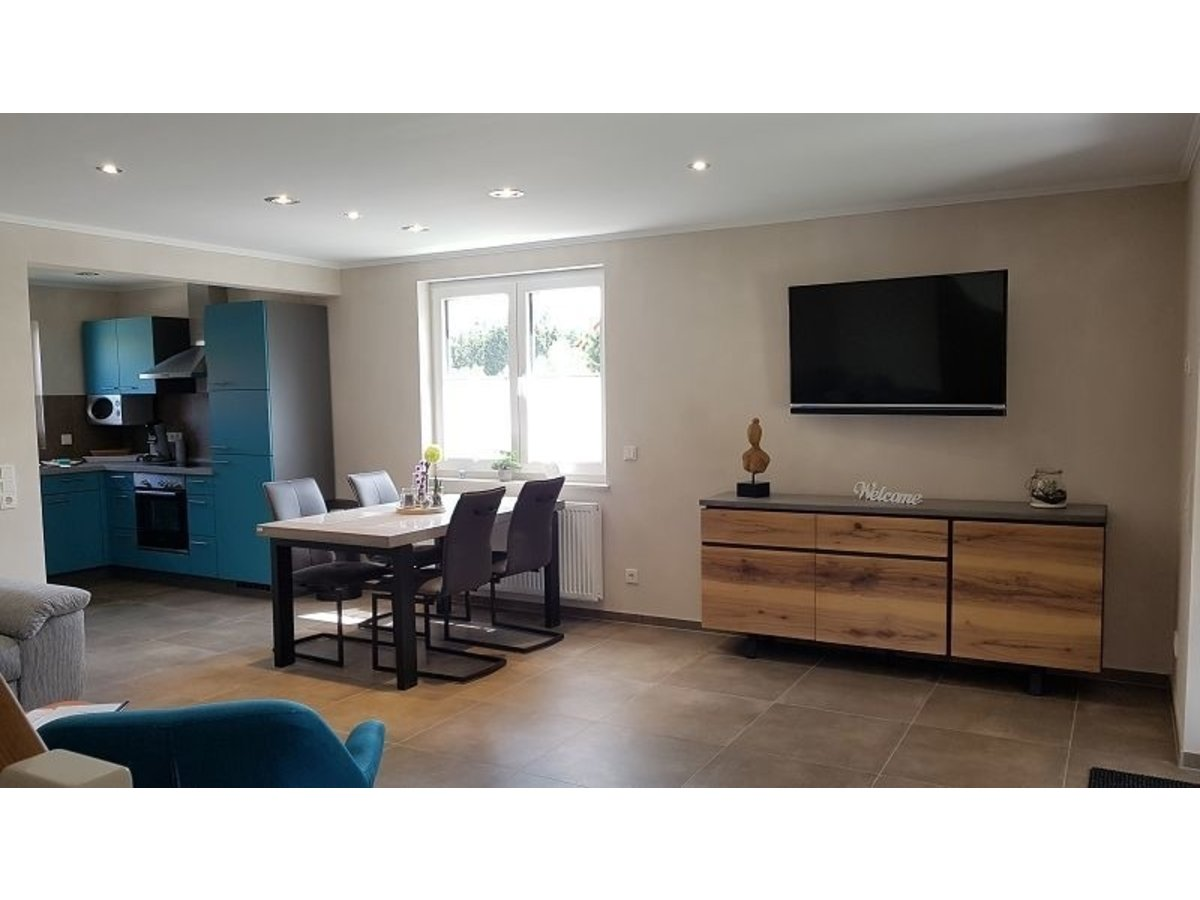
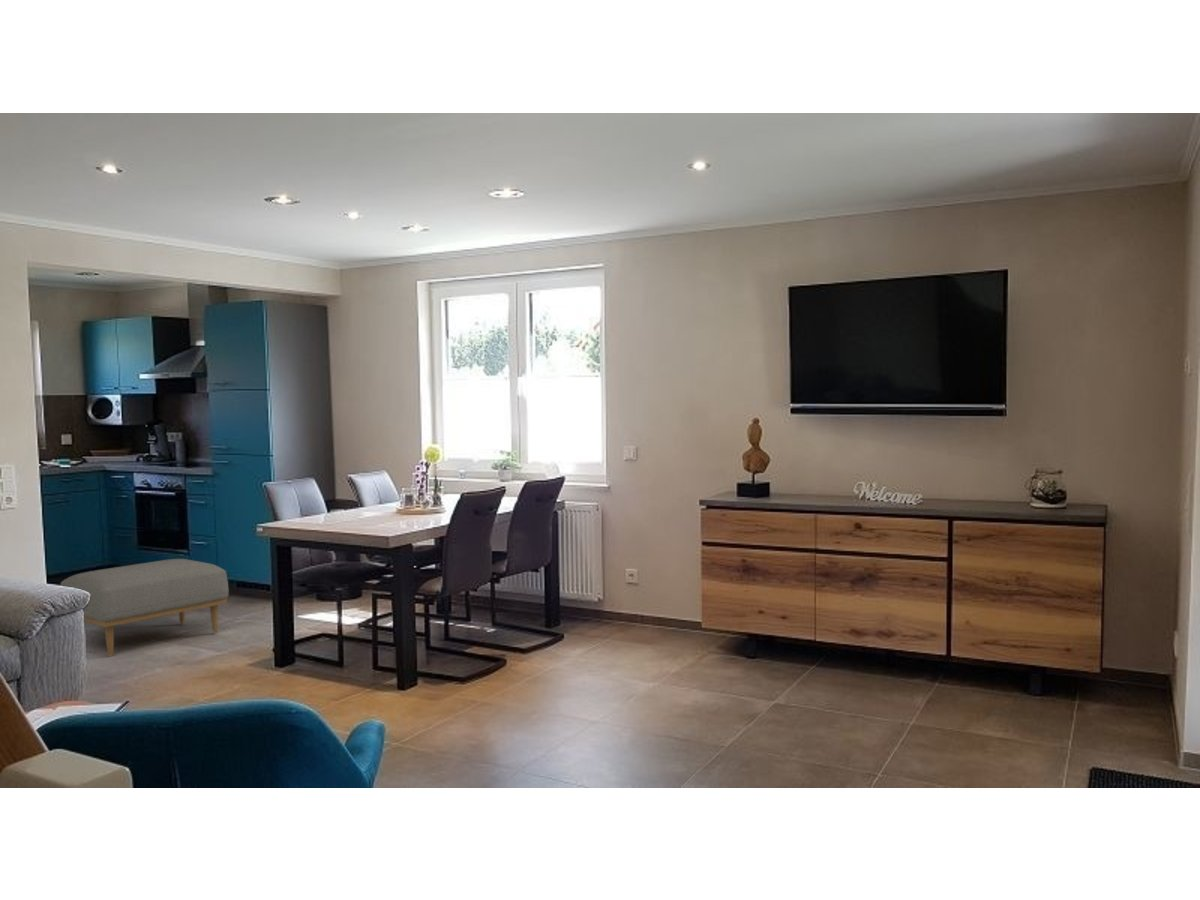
+ ottoman [59,558,230,658]
